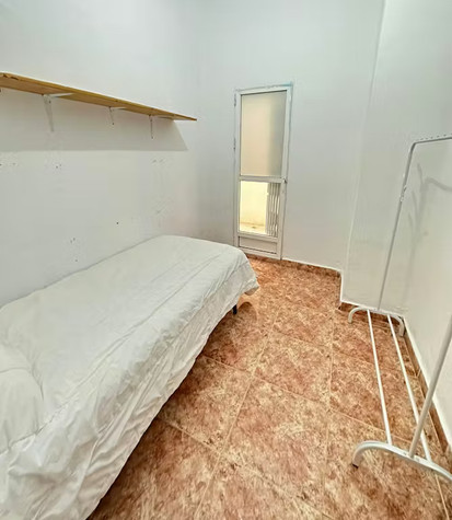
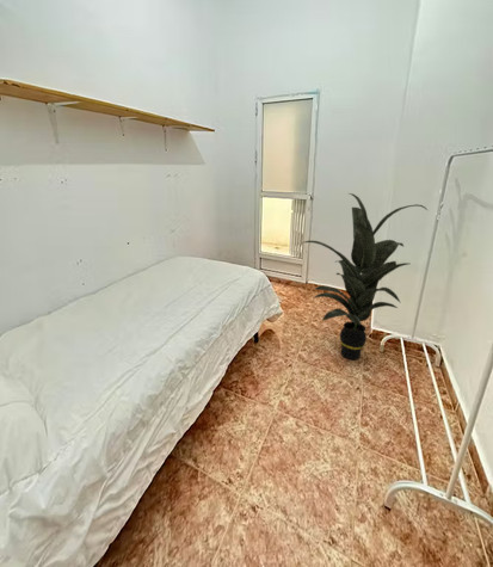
+ indoor plant [303,192,430,360]
